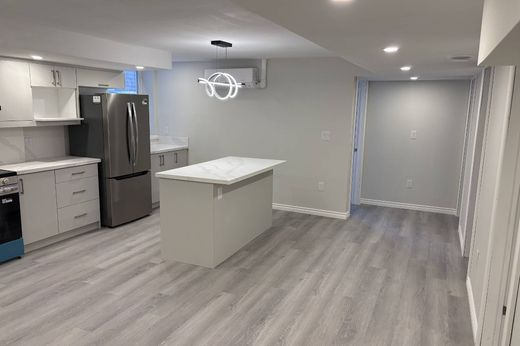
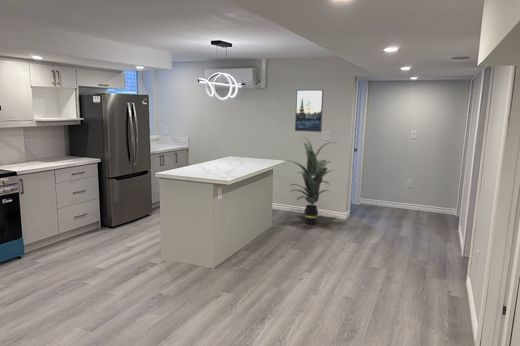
+ indoor plant [283,136,336,225]
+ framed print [294,89,324,133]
